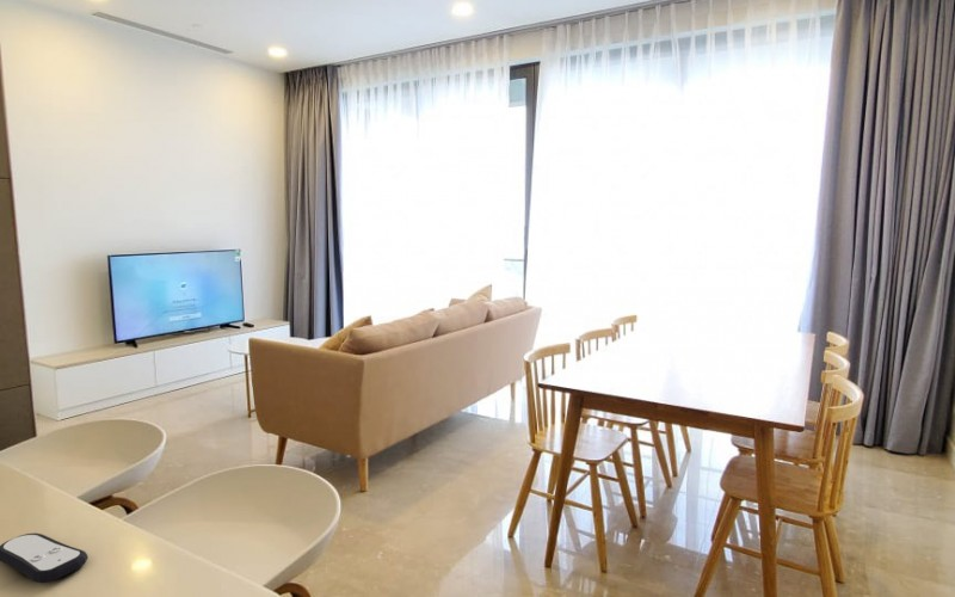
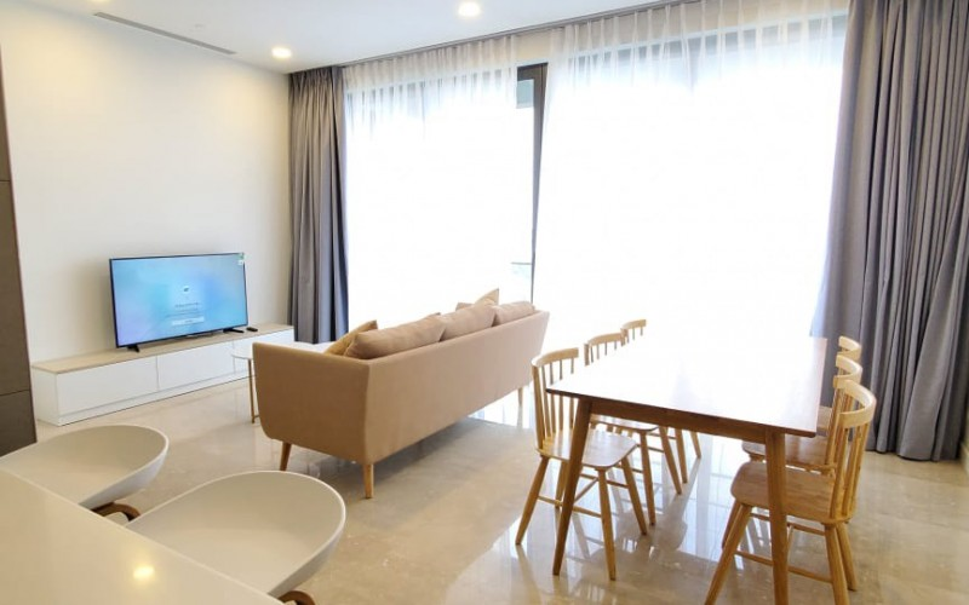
- remote control [0,531,90,584]
